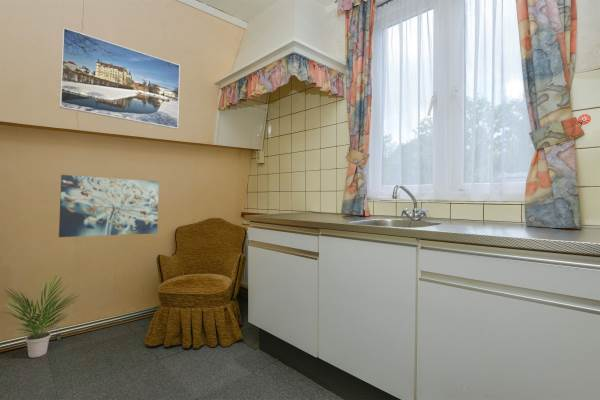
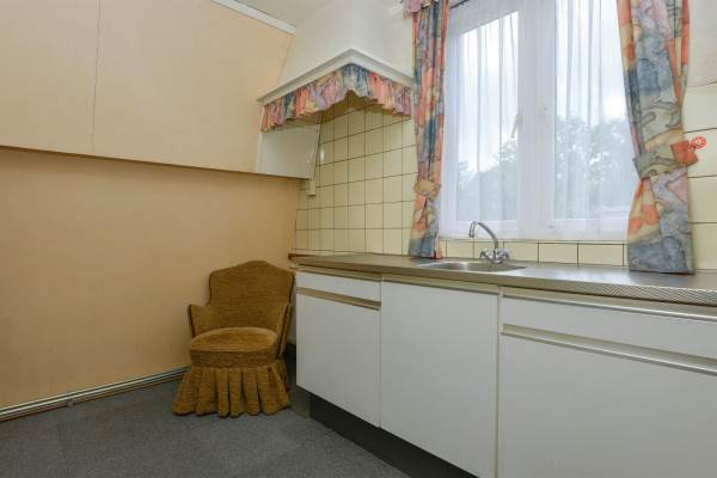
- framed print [59,27,181,130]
- potted plant [0,274,80,359]
- wall art [58,174,160,238]
